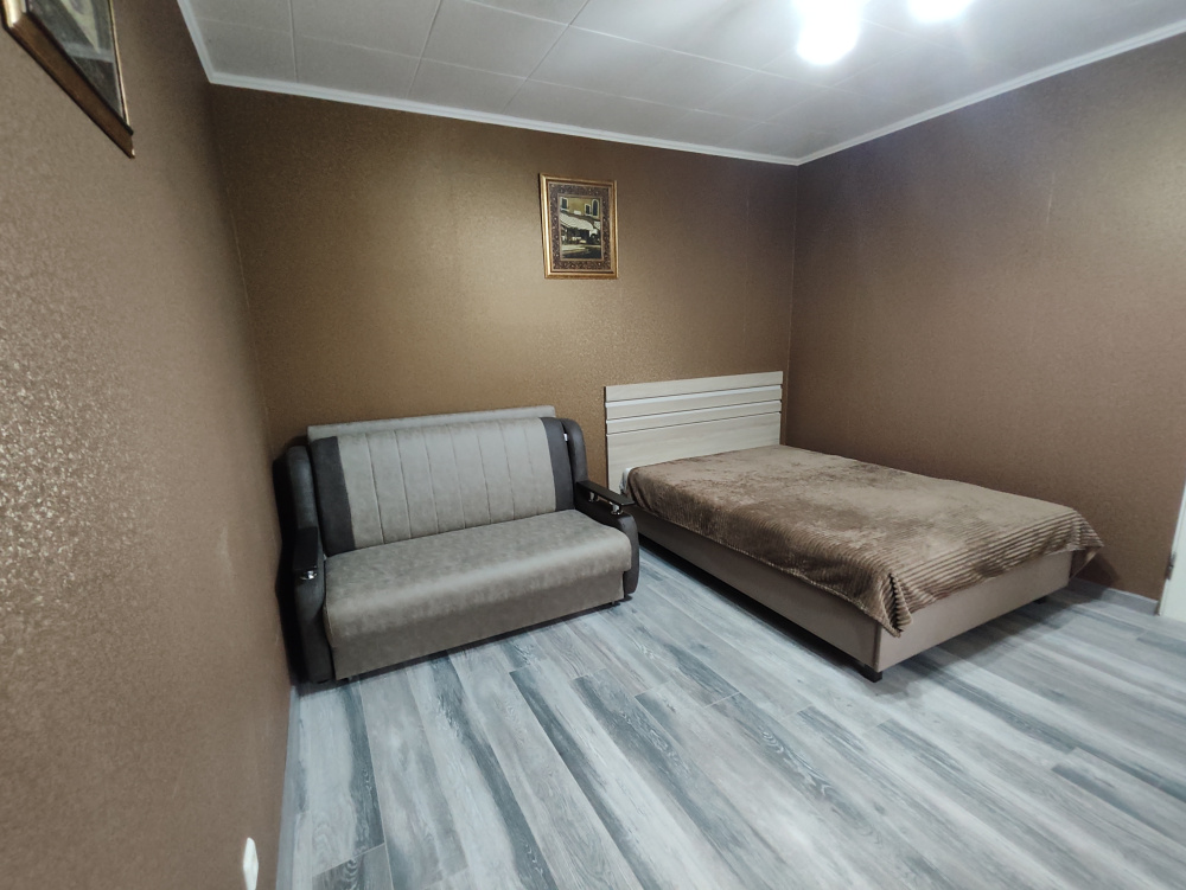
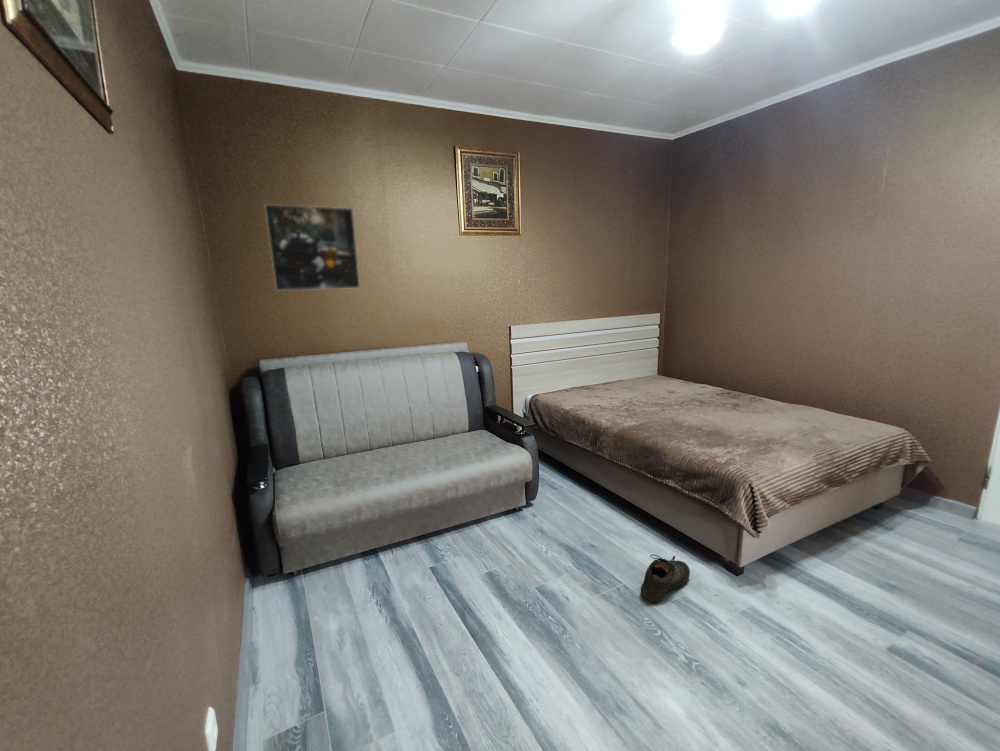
+ shoe [640,553,691,604]
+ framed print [263,203,361,291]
